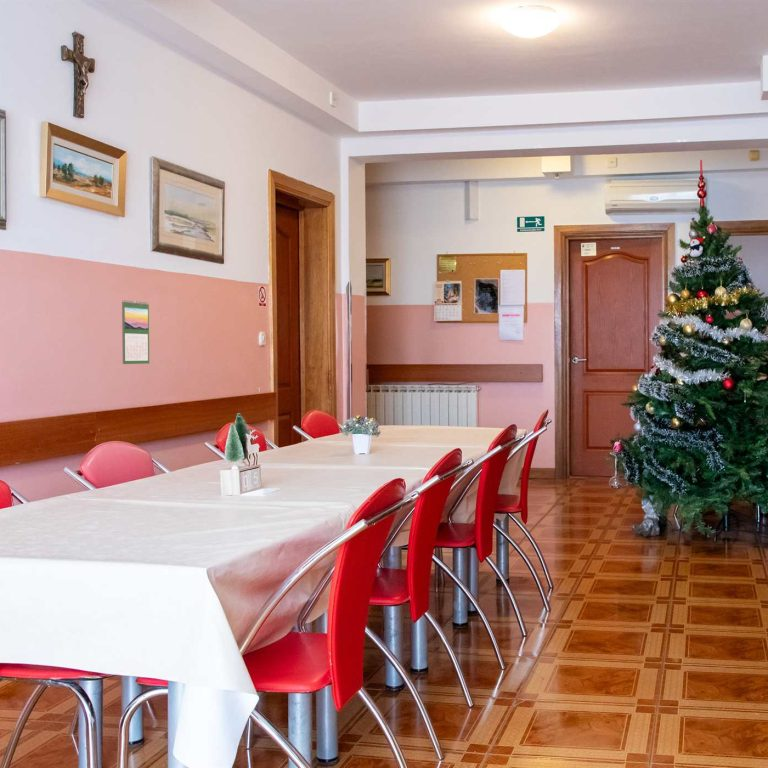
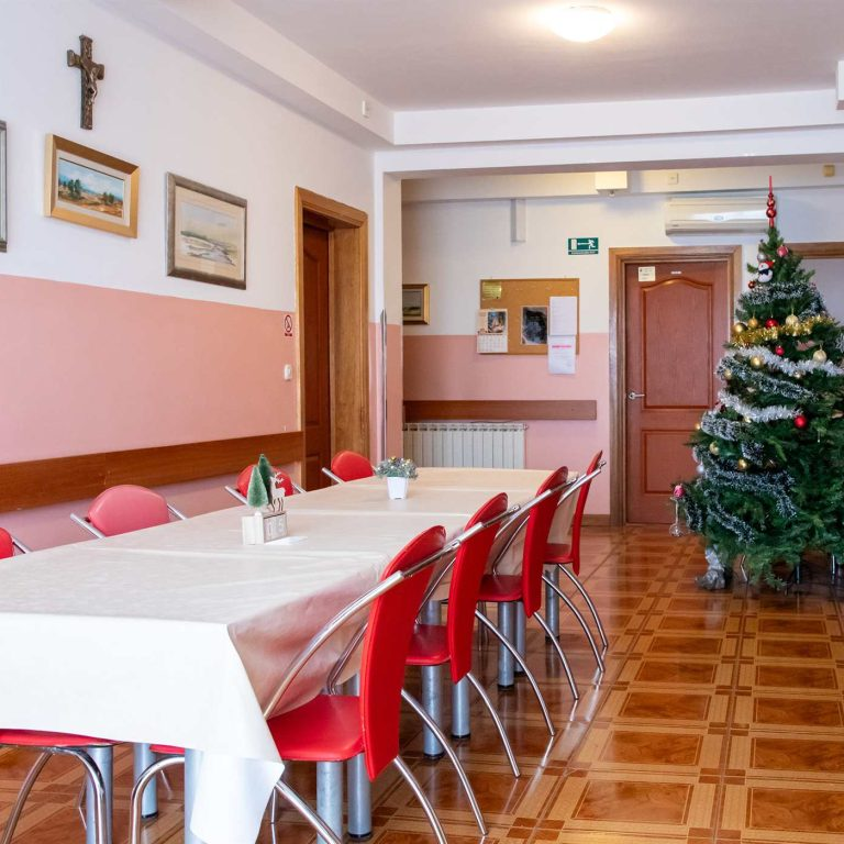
- calendar [121,299,150,365]
